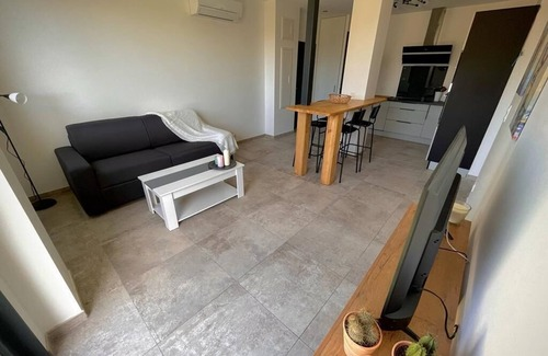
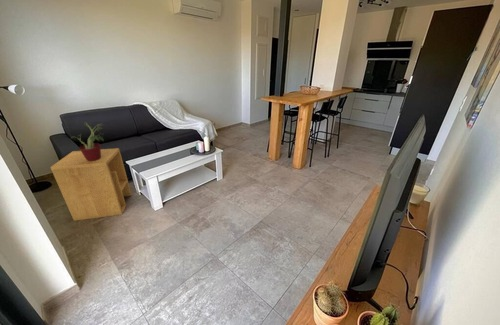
+ potted plant [69,121,105,161]
+ side table [49,147,133,222]
